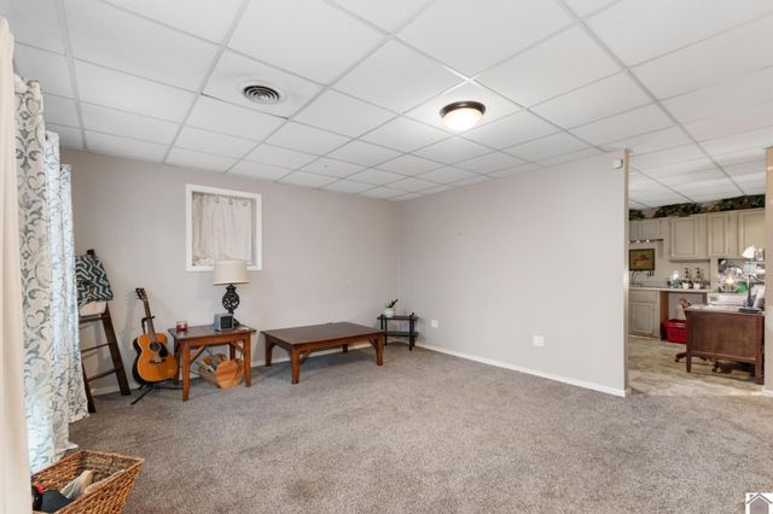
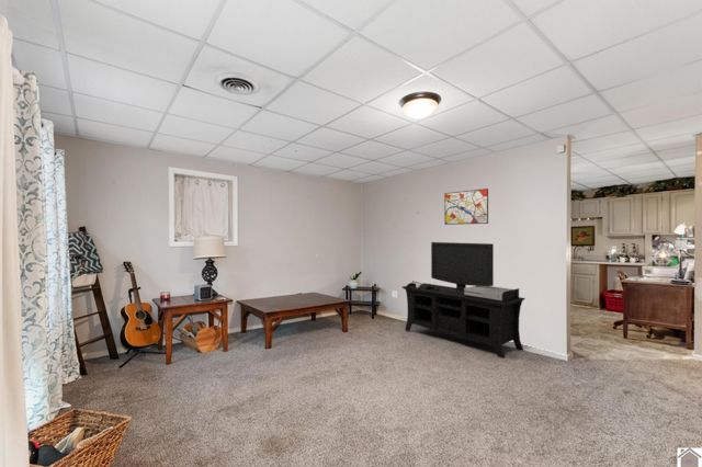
+ media console [401,241,526,360]
+ wall art [443,187,489,226]
